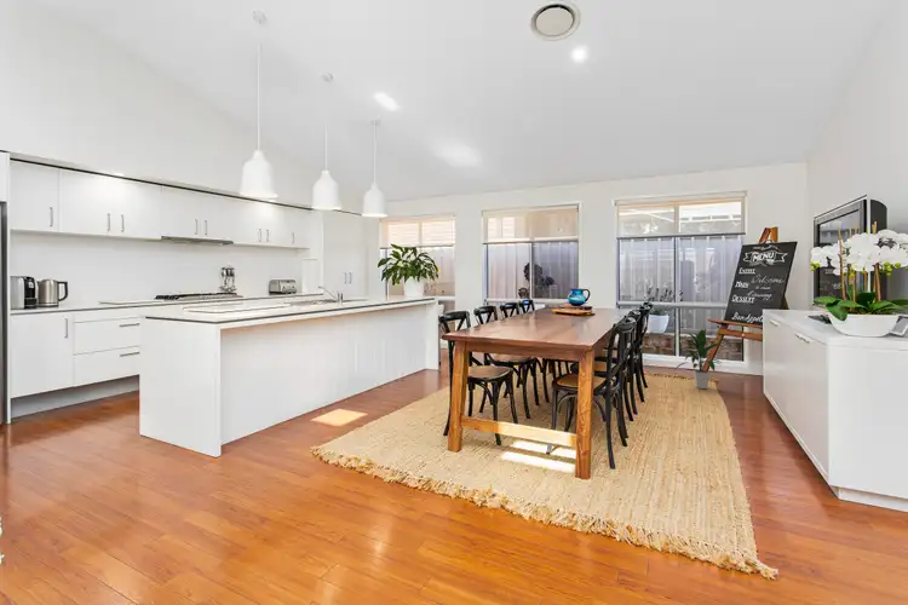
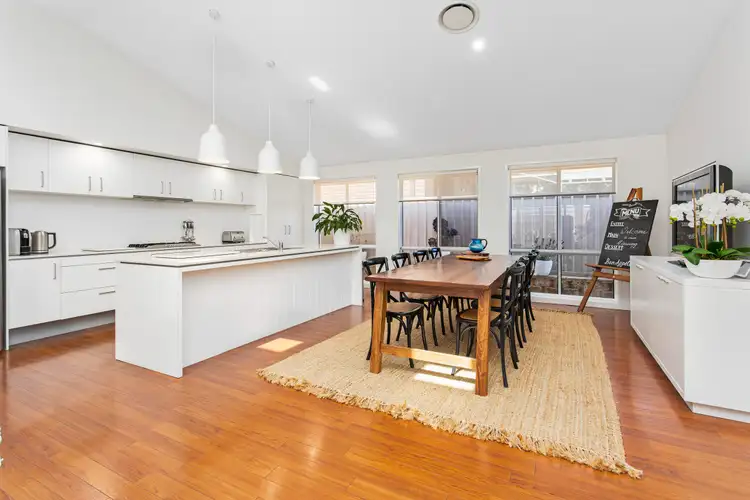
- indoor plant [673,328,726,390]
